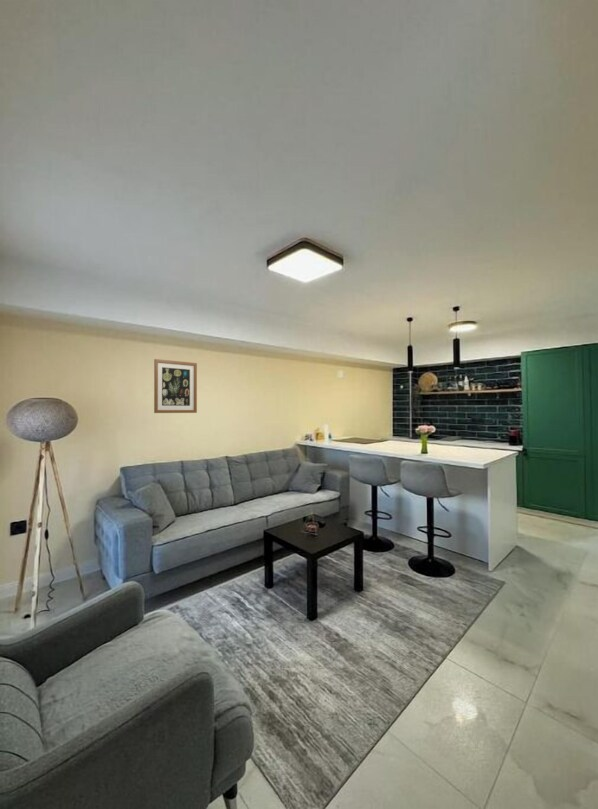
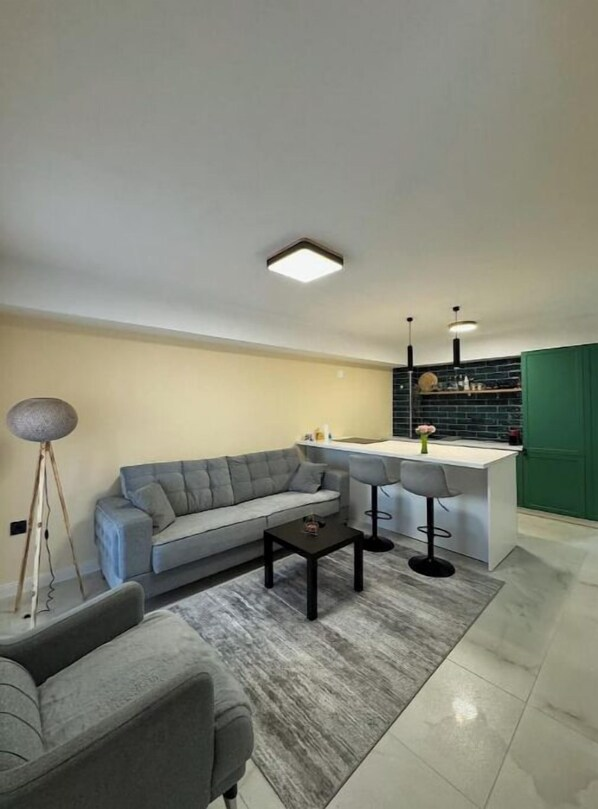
- wall art [153,358,198,414]
